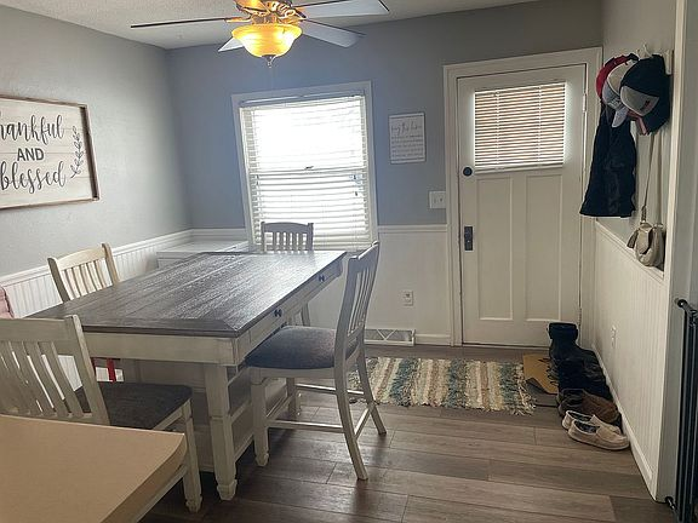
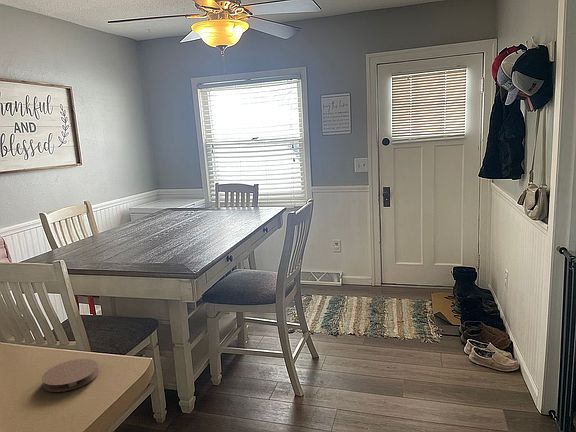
+ coaster [41,358,100,393]
